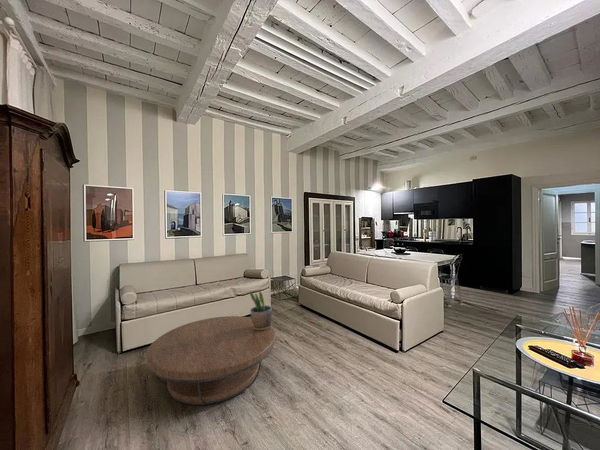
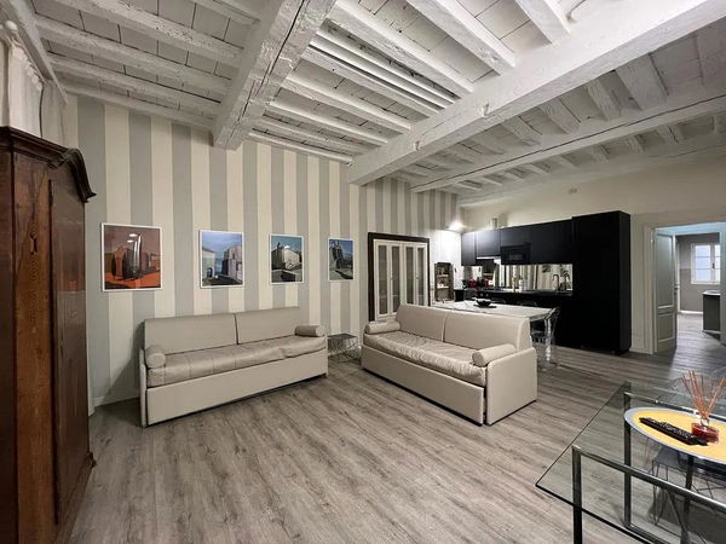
- coffee table [146,315,276,406]
- potted plant [249,290,273,330]
